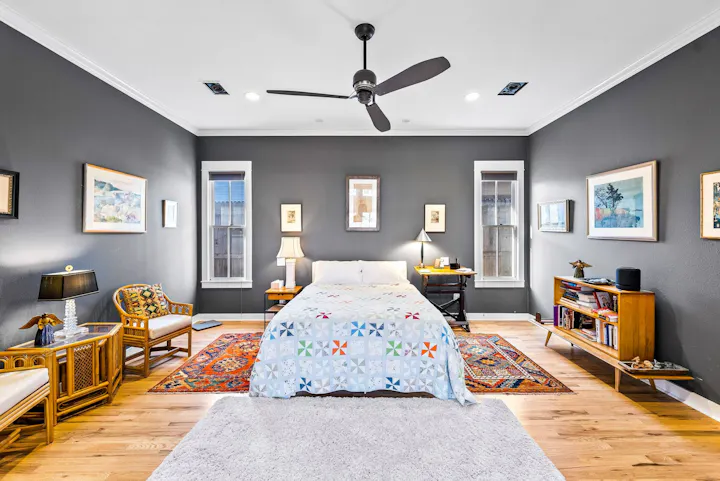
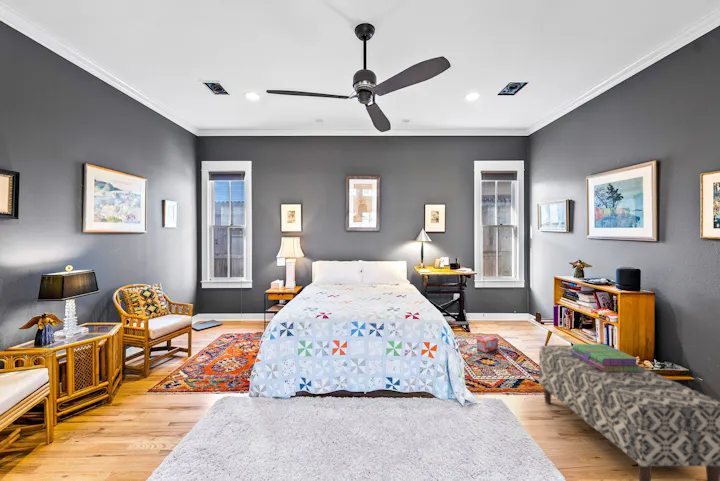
+ box [476,335,499,354]
+ bench [538,345,720,481]
+ stack of books [572,343,641,372]
